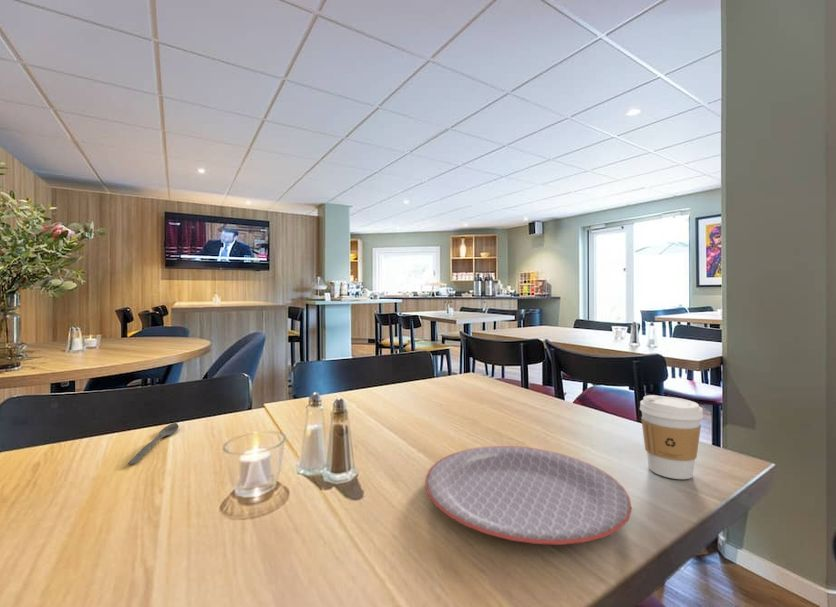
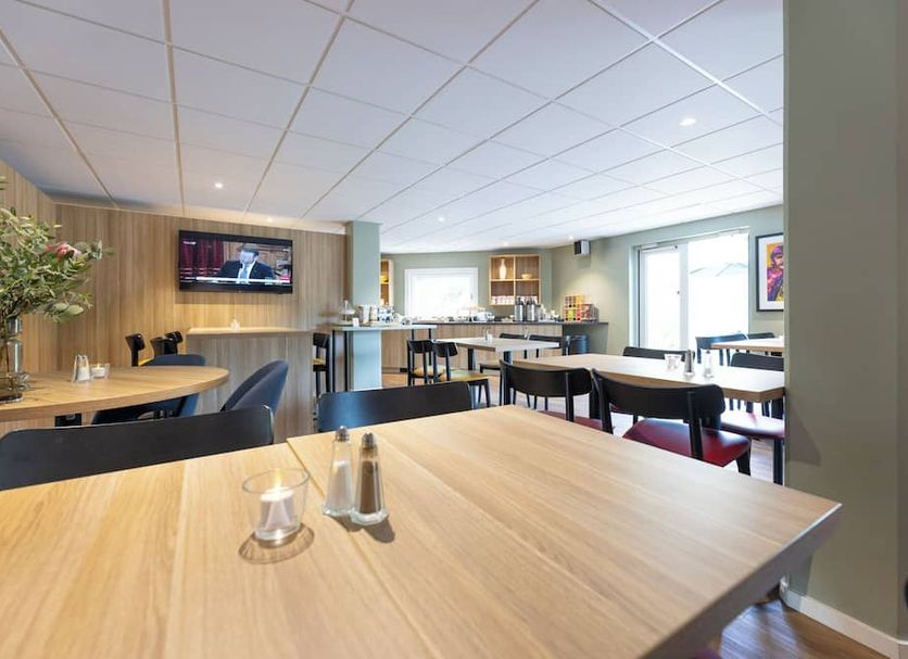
- coffee cup [639,394,704,480]
- plate [424,445,633,546]
- spoon [127,422,180,466]
